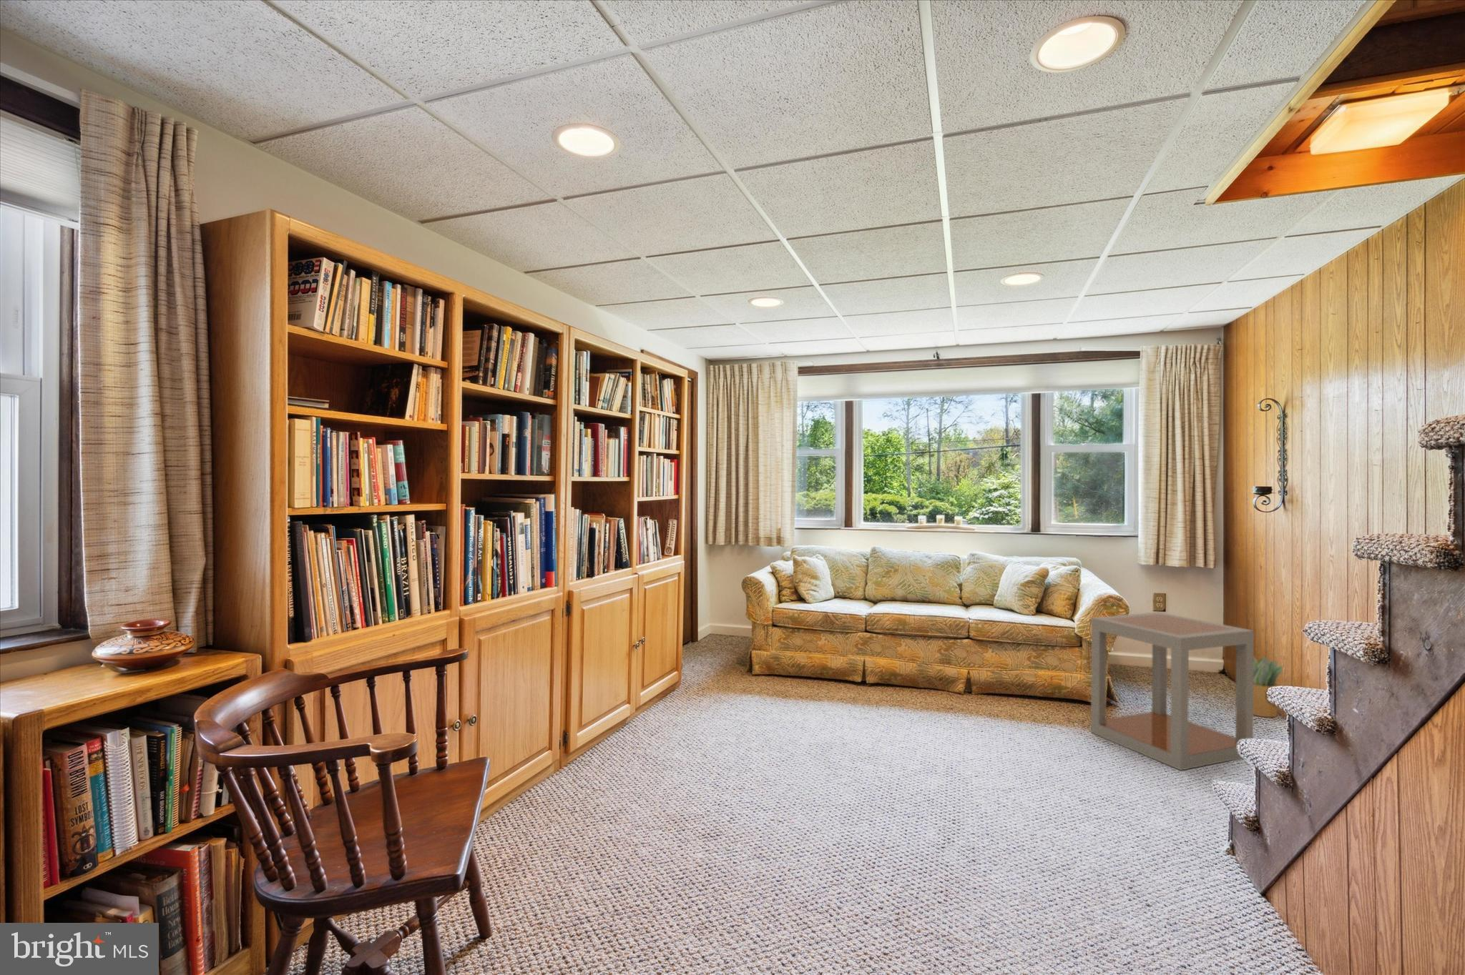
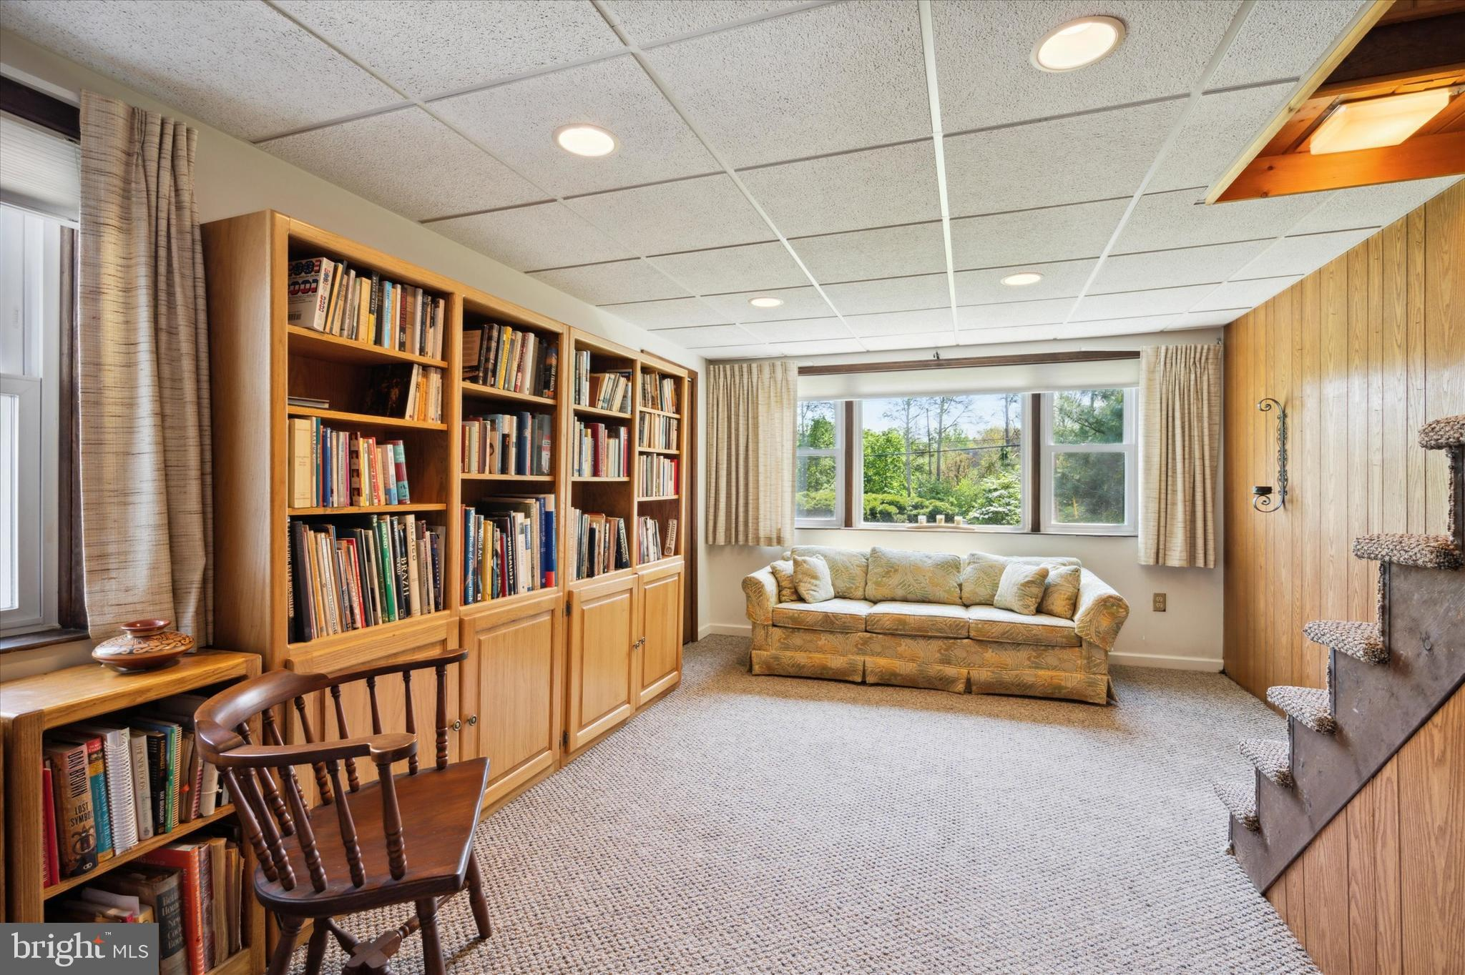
- side table [1091,612,1255,772]
- potted plant [1253,655,1284,718]
